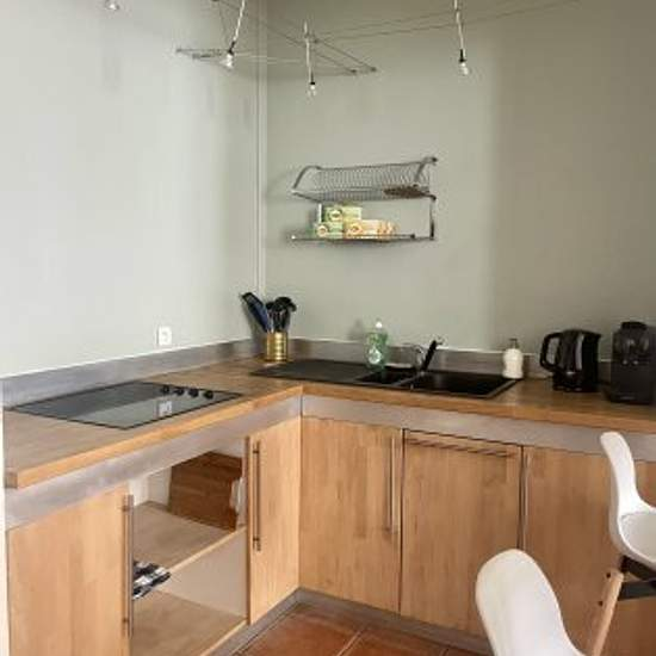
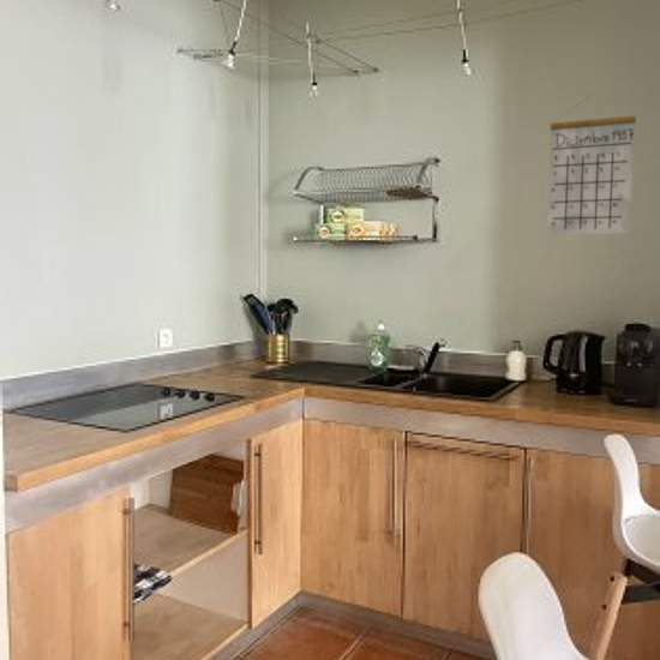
+ calendar [546,91,637,235]
